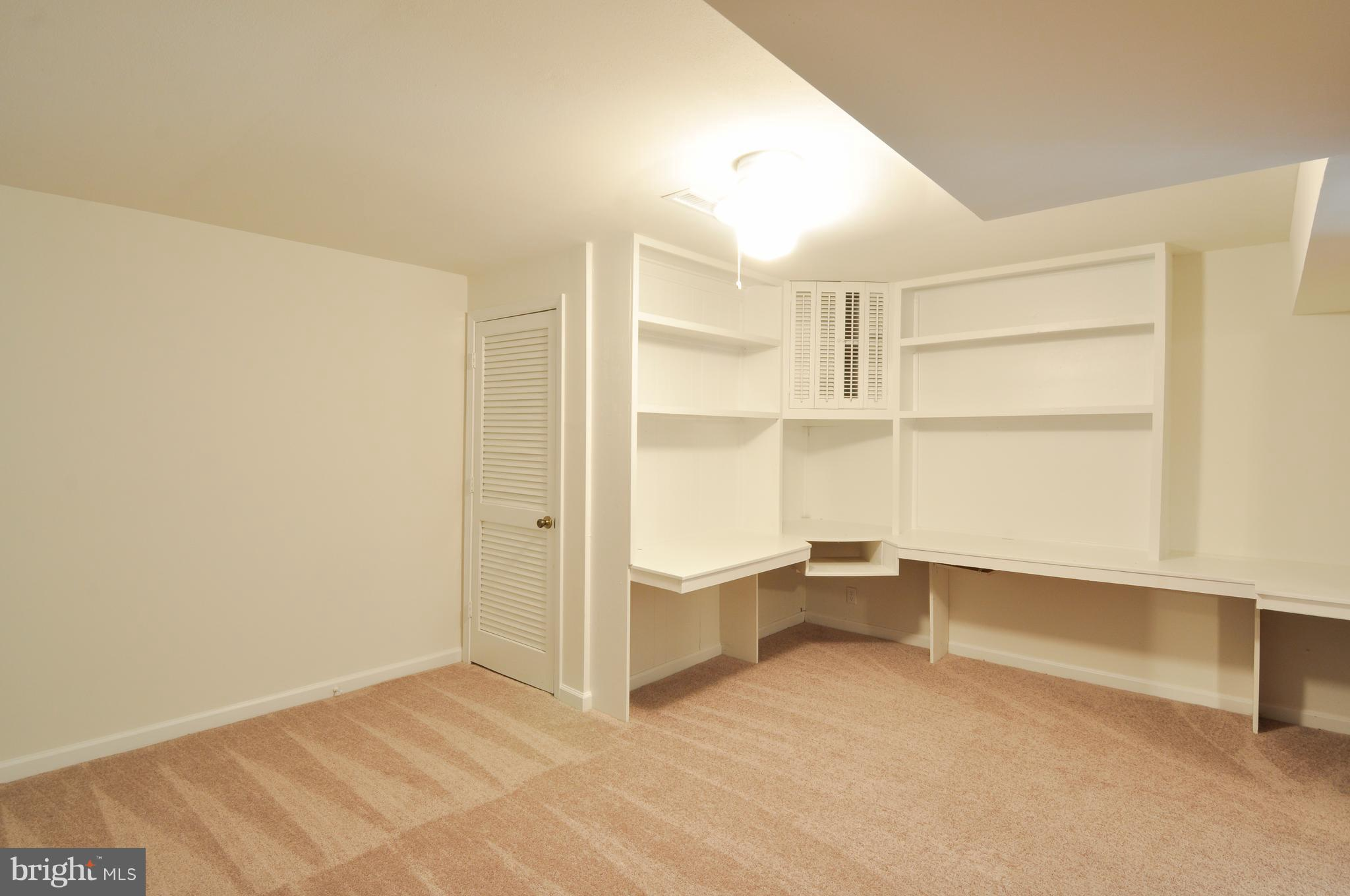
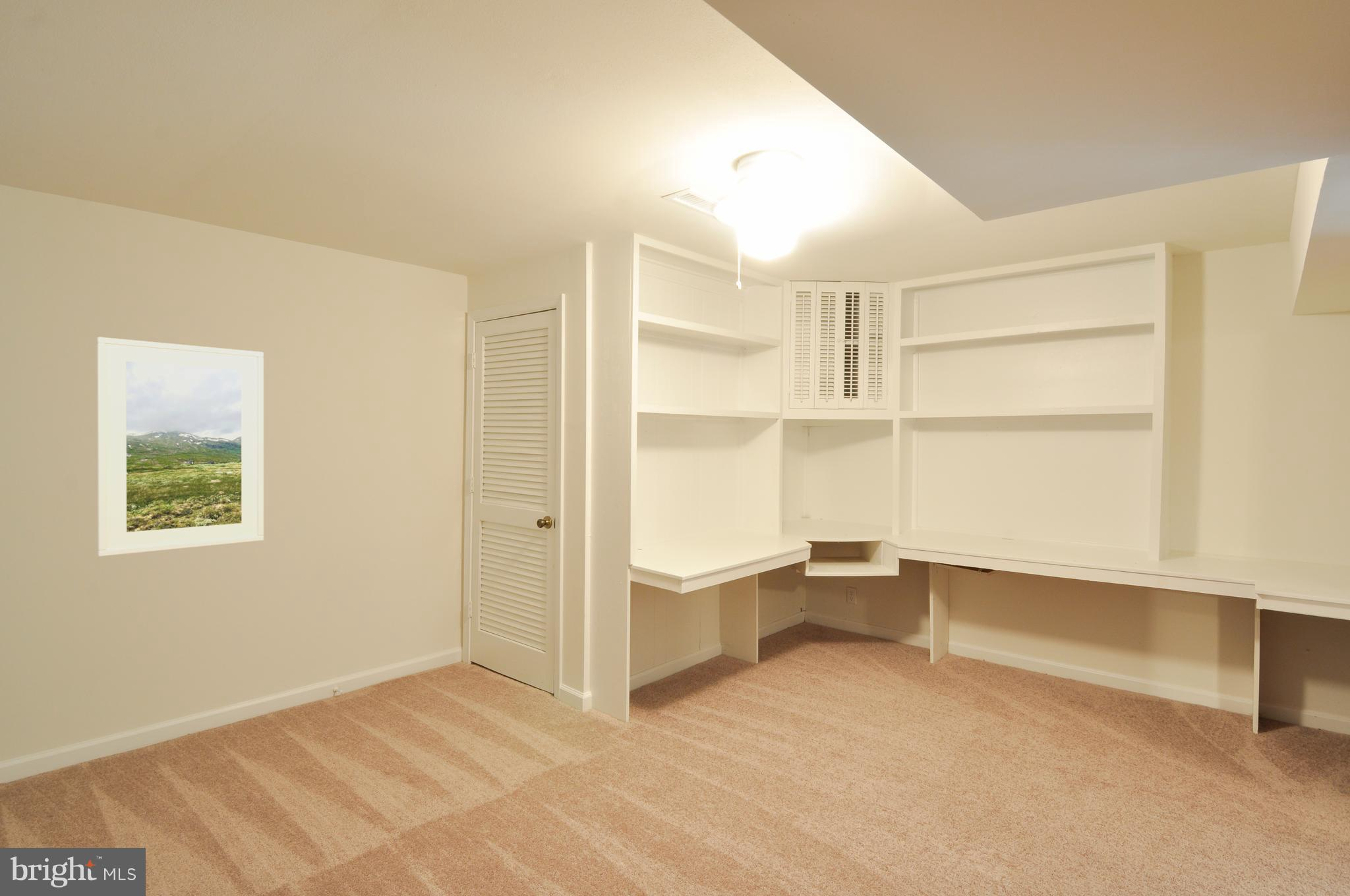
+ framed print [96,336,264,557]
